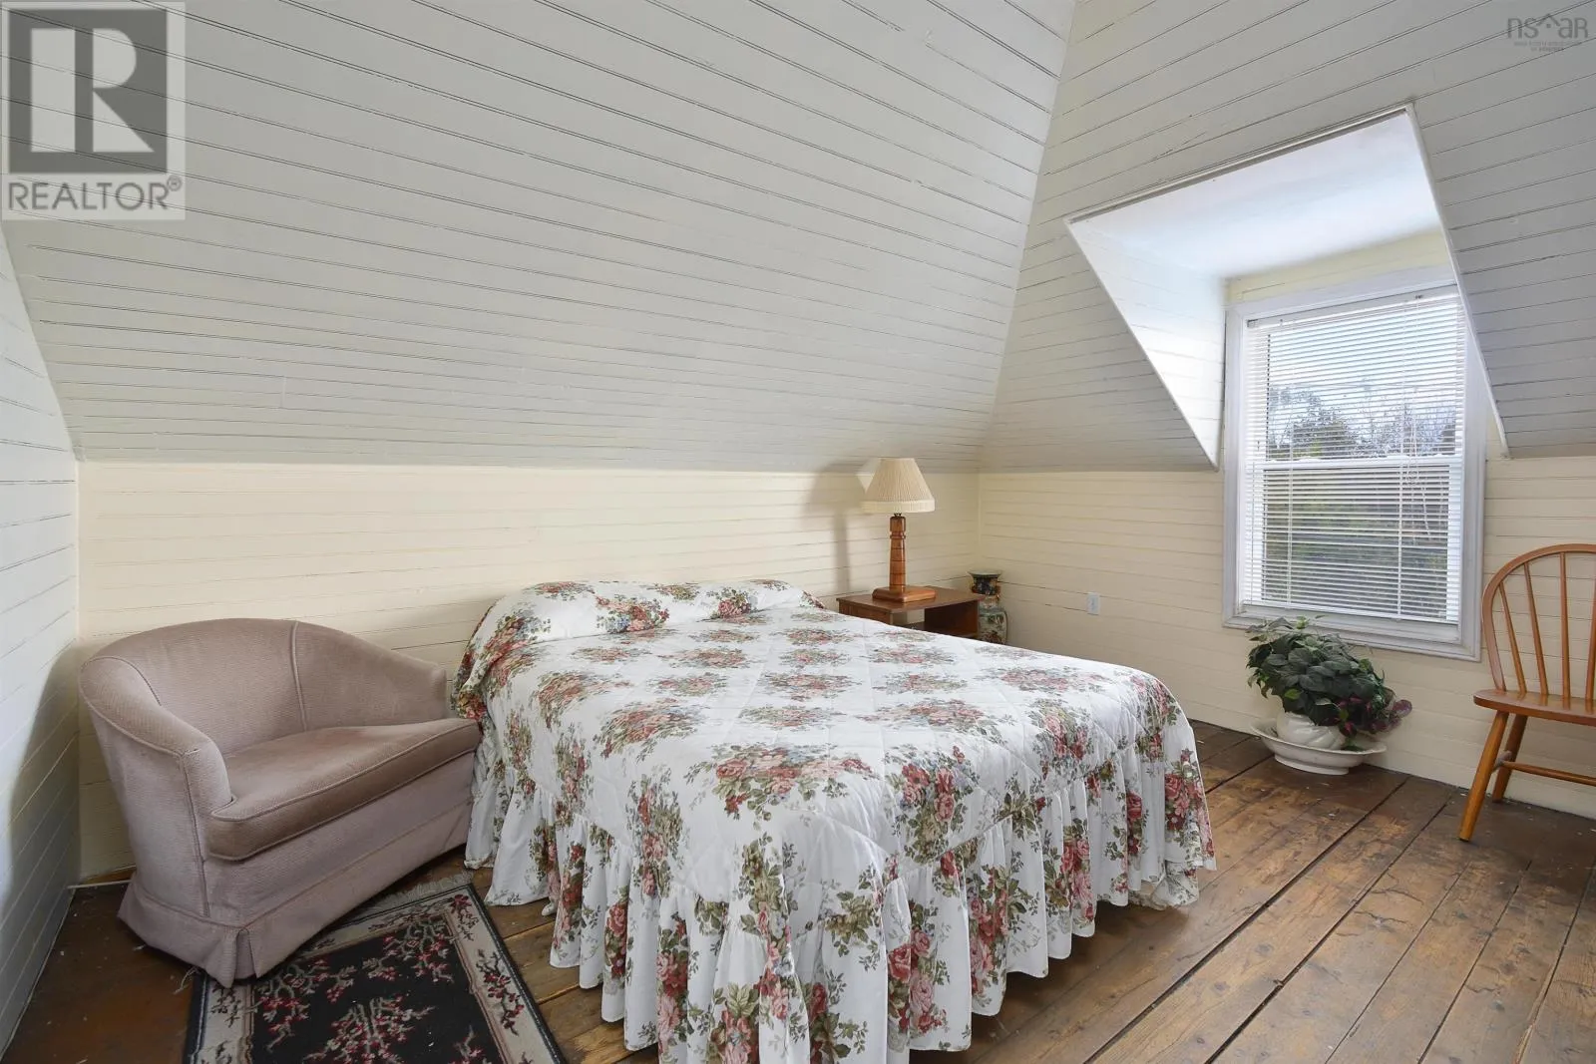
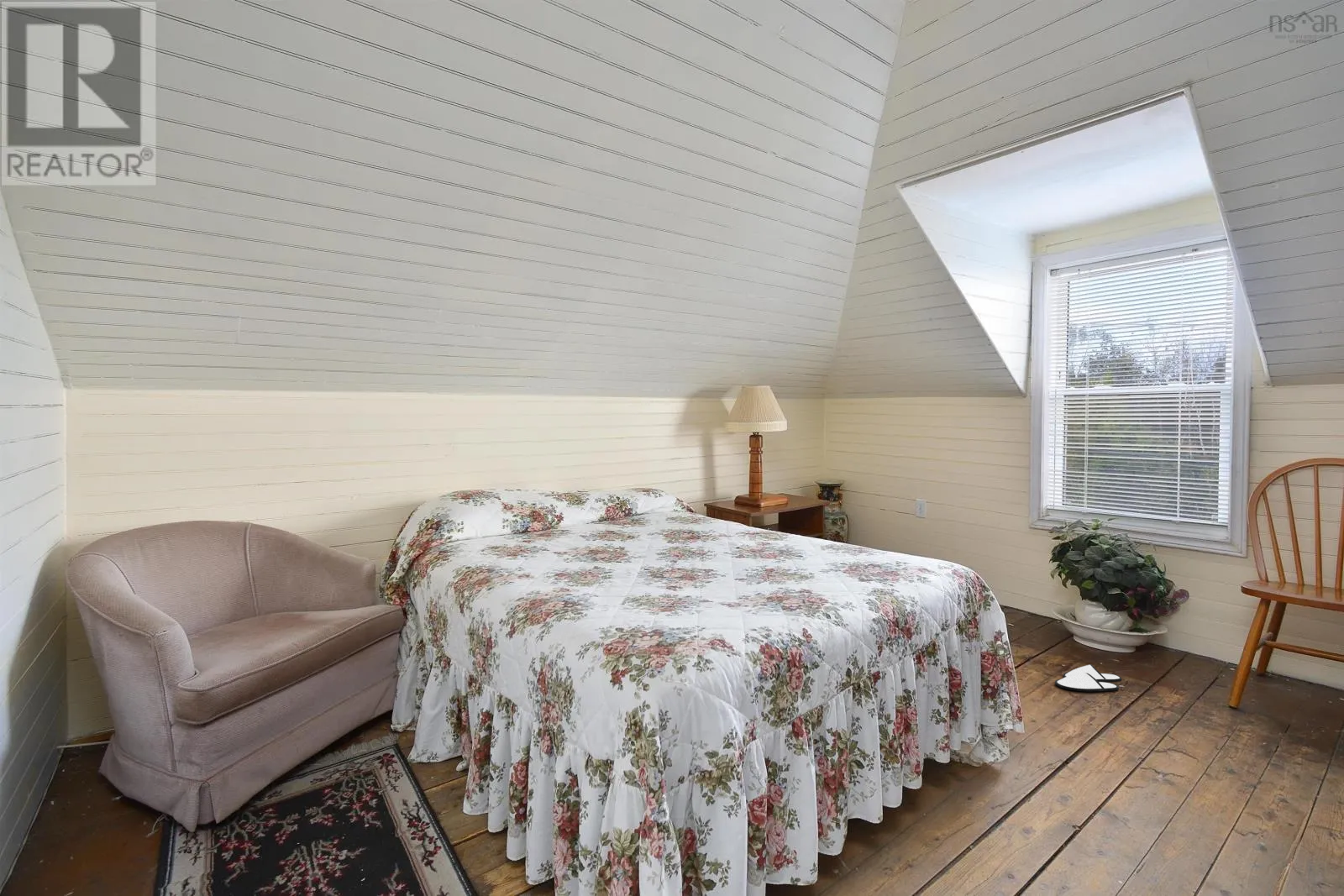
+ slippers [1054,663,1122,692]
